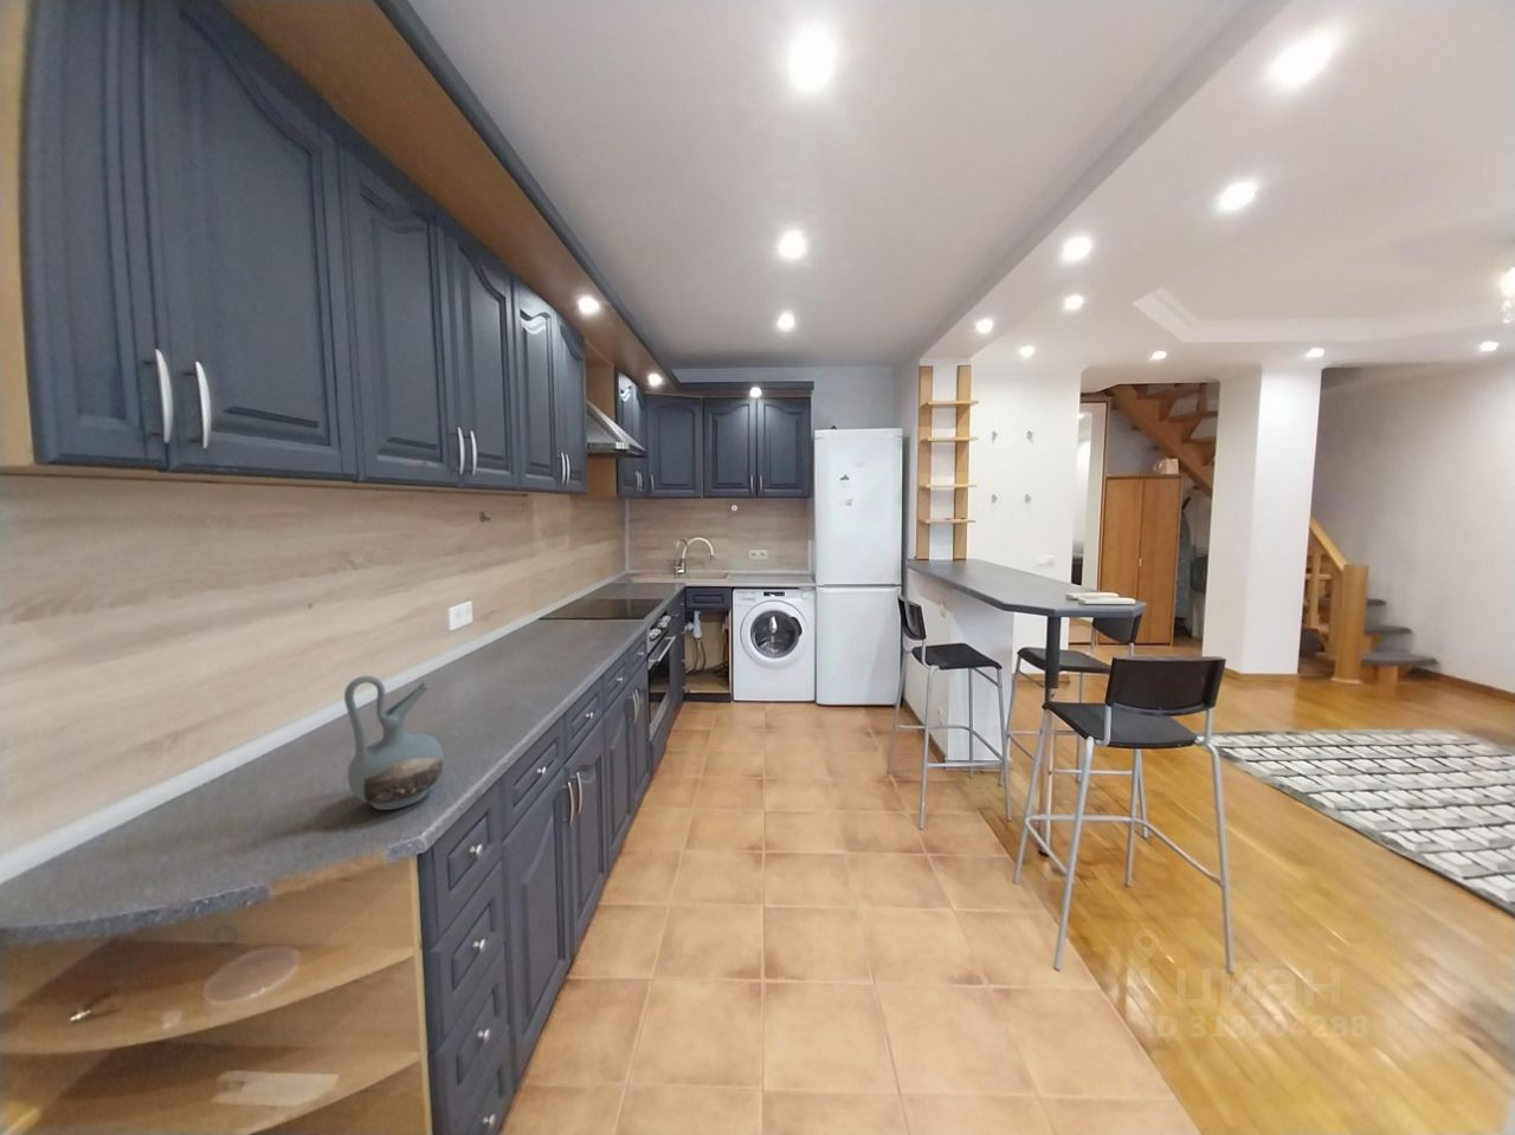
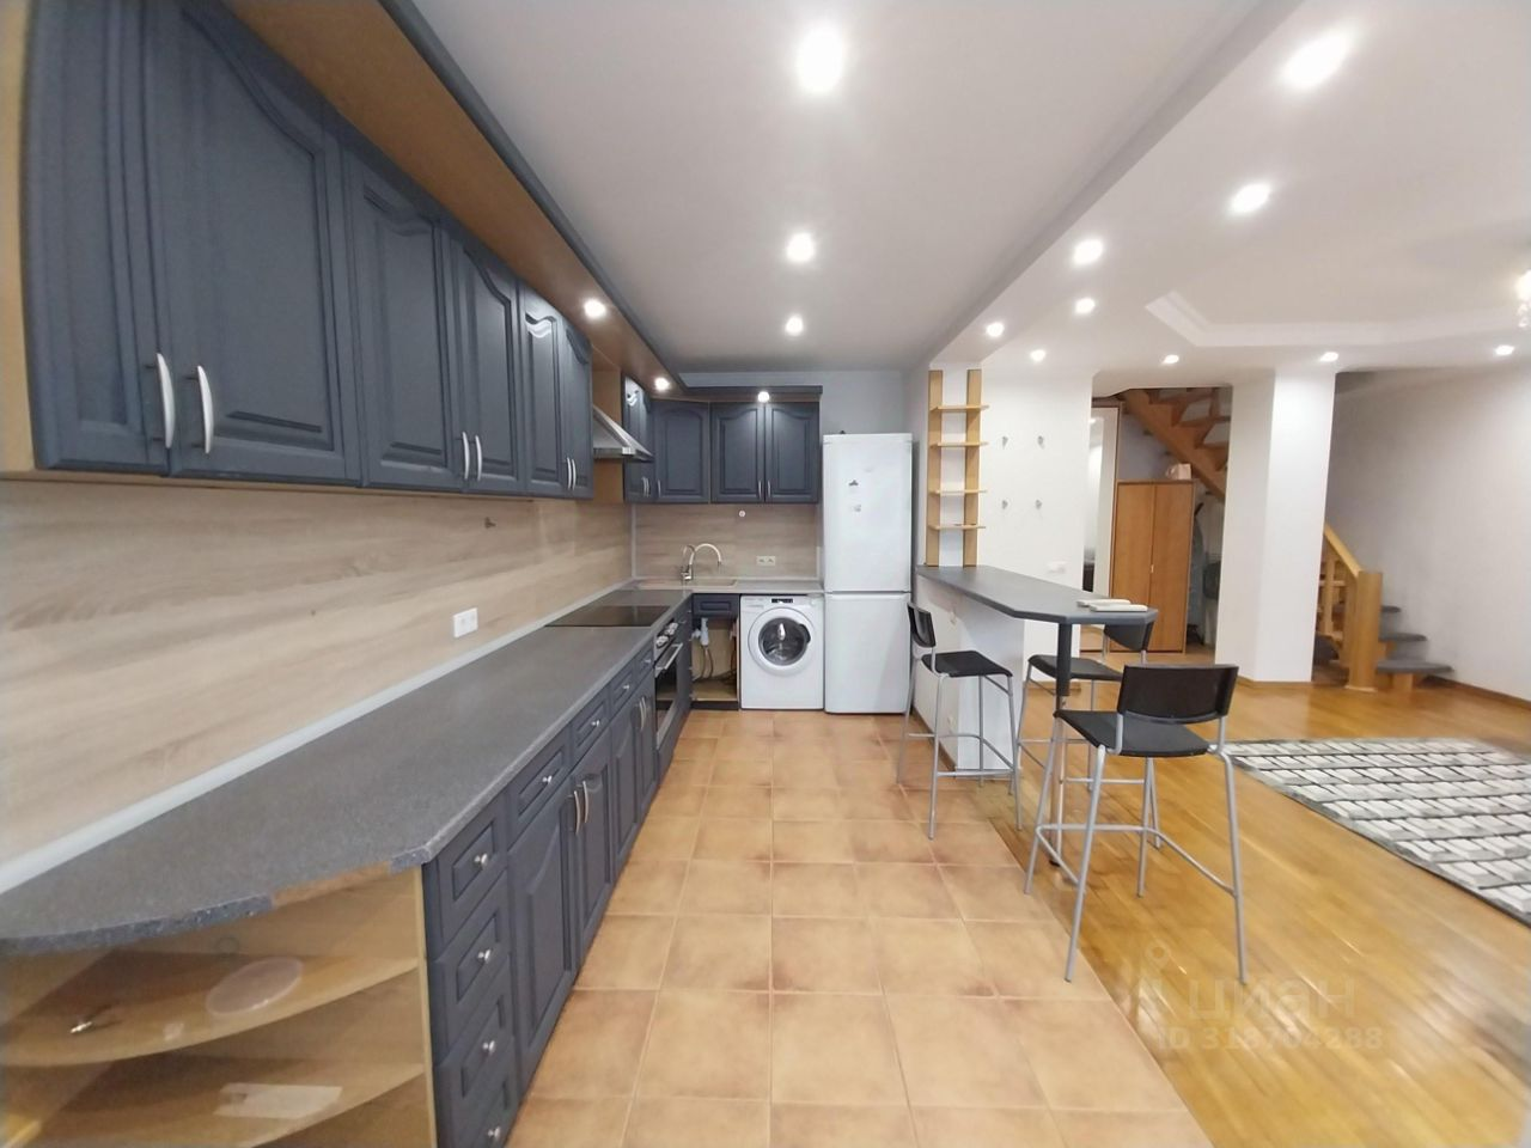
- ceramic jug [344,674,445,811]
